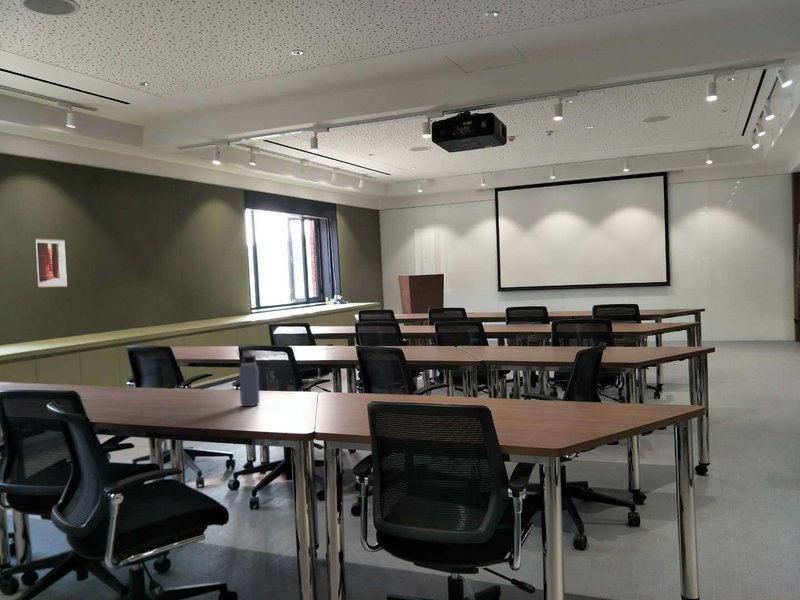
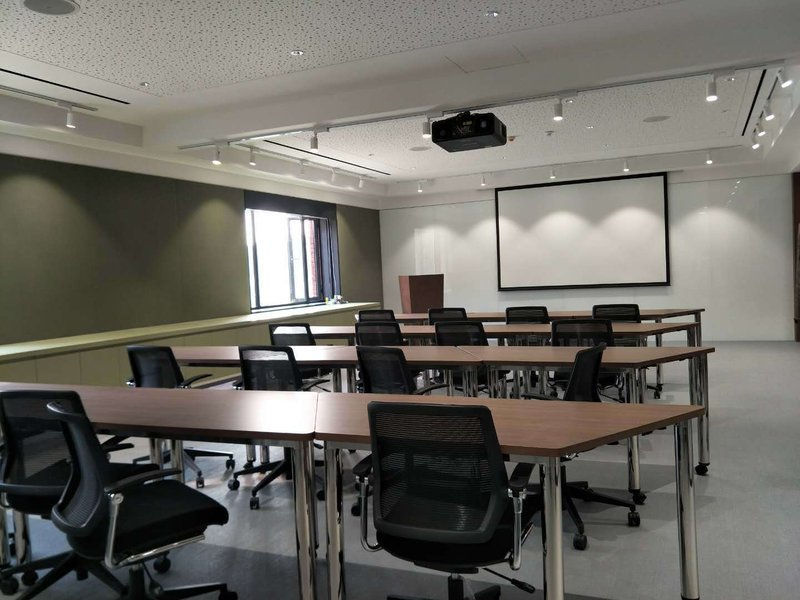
- water bottle [236,347,261,407]
- wall art [34,238,68,288]
